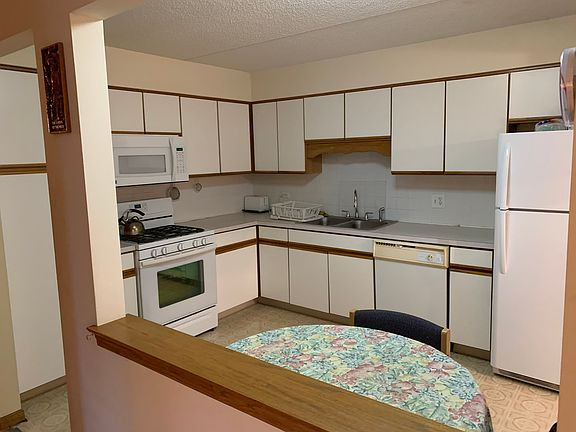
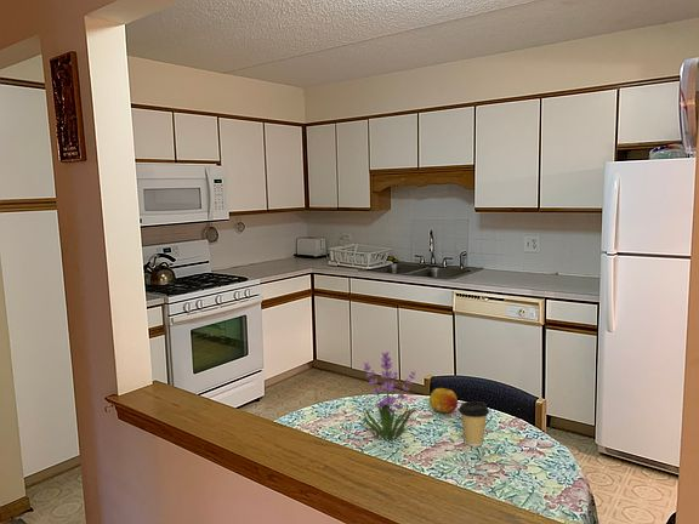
+ fruit [428,387,459,414]
+ plant [358,351,417,443]
+ coffee cup [458,400,490,448]
